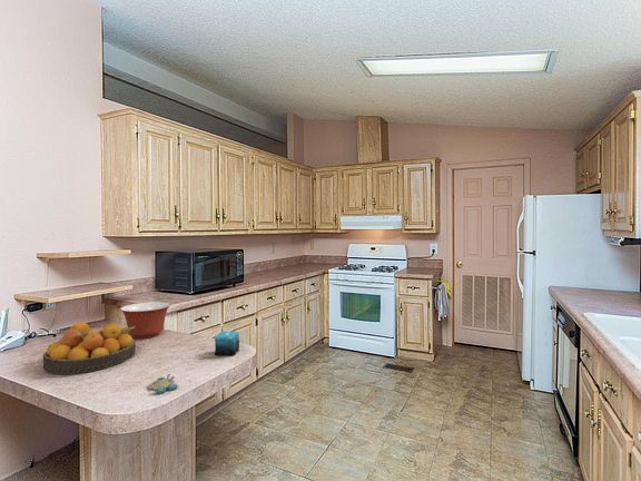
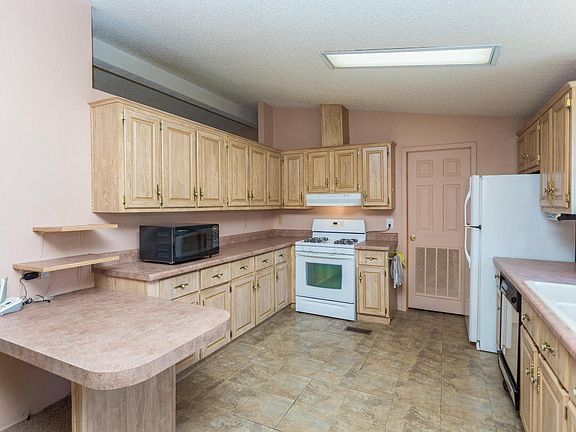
- fruit bowl [42,321,137,375]
- mixing bowl [119,301,171,340]
- salt and pepper shaker set [147,373,178,395]
- candle [214,330,240,356]
